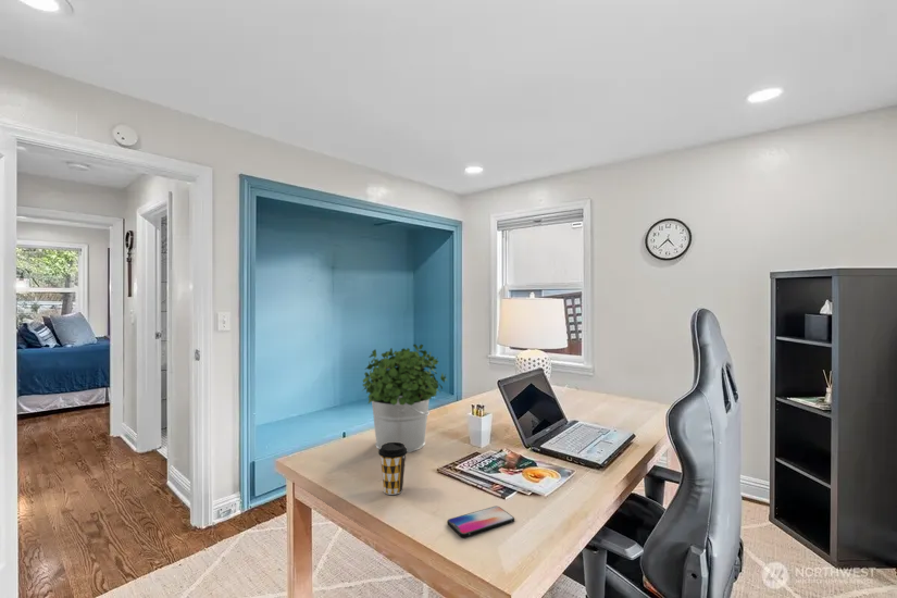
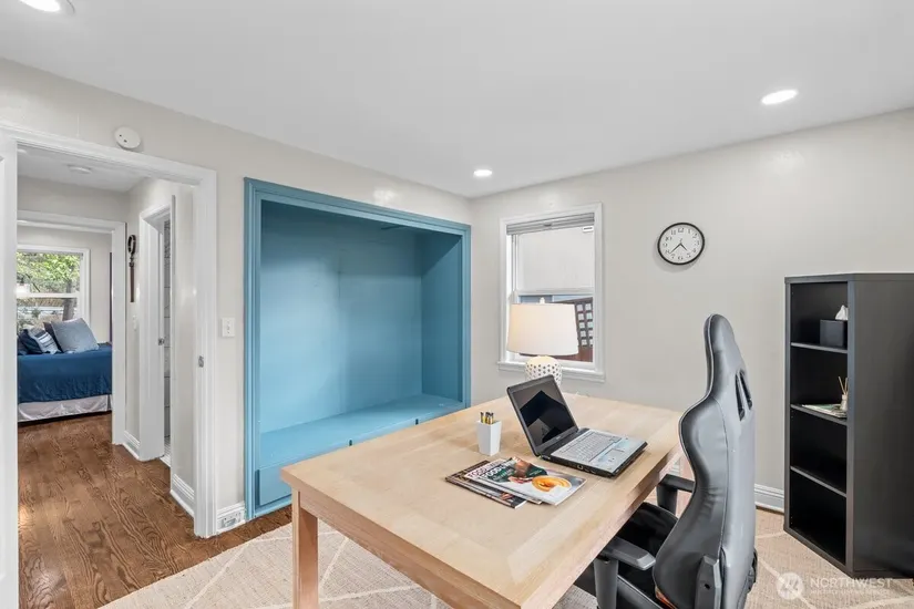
- potted plant [361,344,448,453]
- smartphone [446,504,515,538]
- coffee cup [377,443,408,496]
